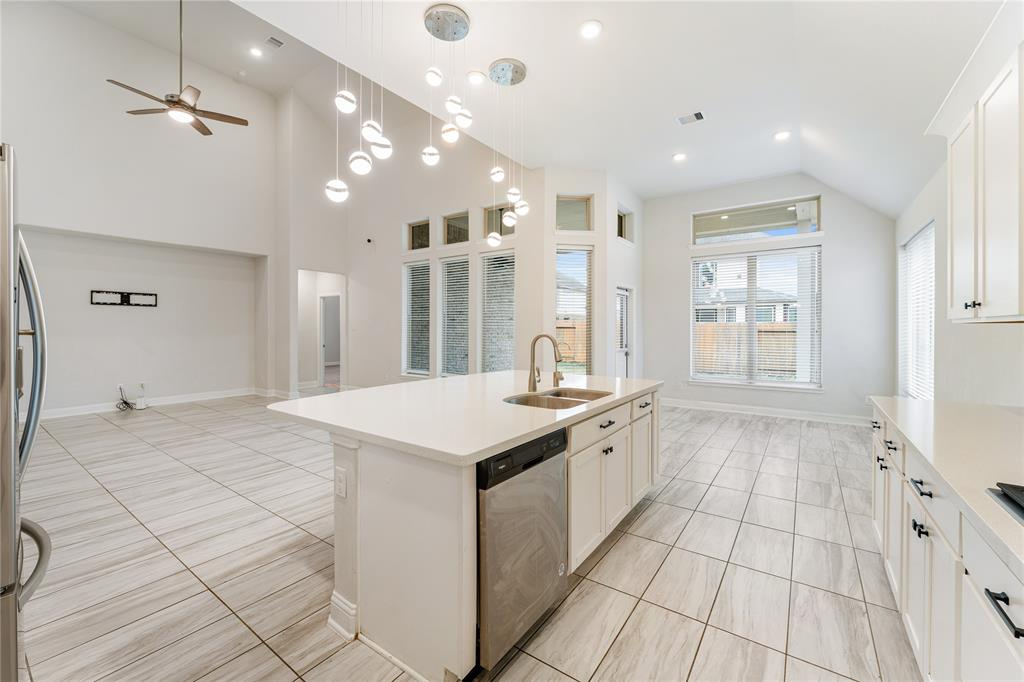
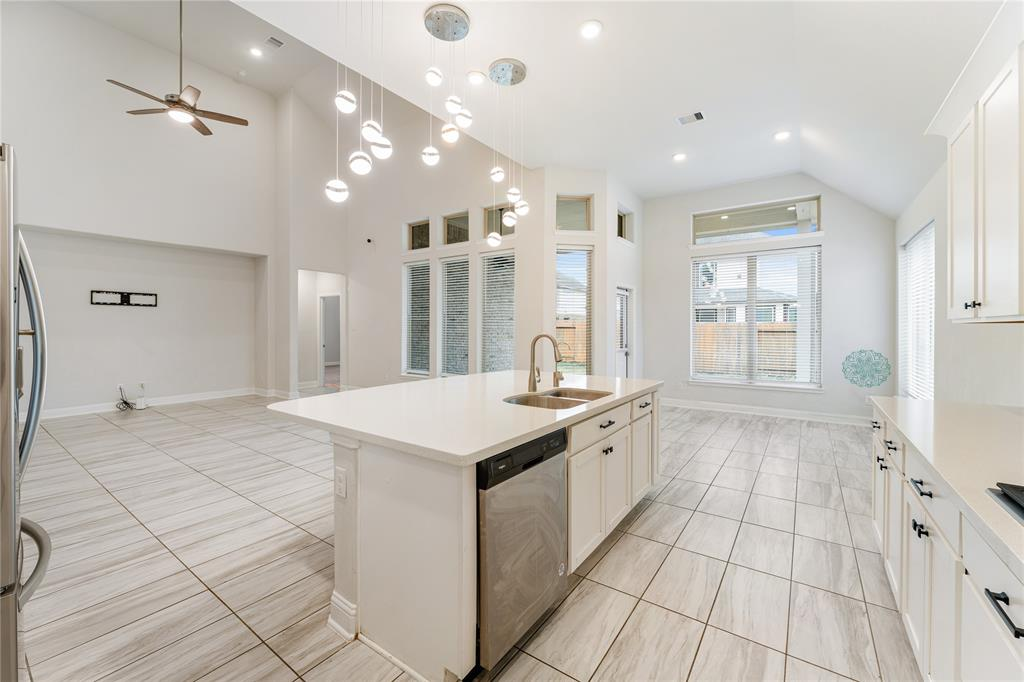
+ wall decoration [841,349,892,388]
